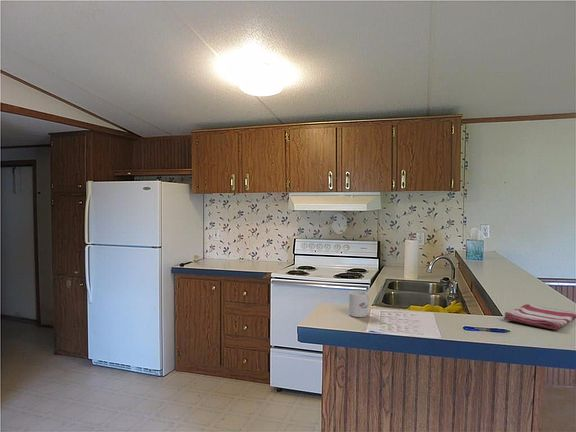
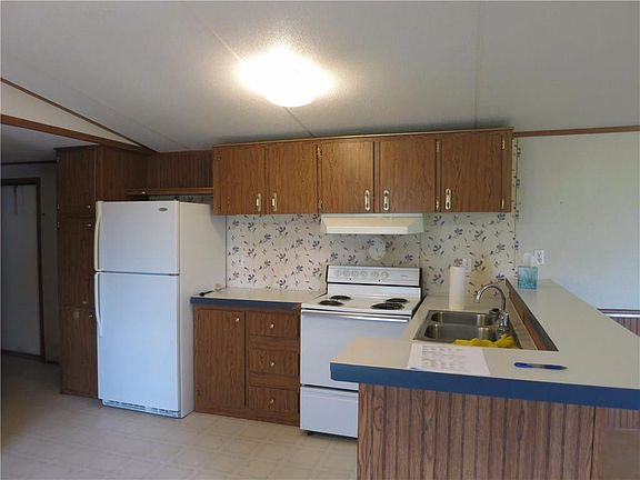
- dish towel [503,303,576,331]
- mug [348,290,370,318]
